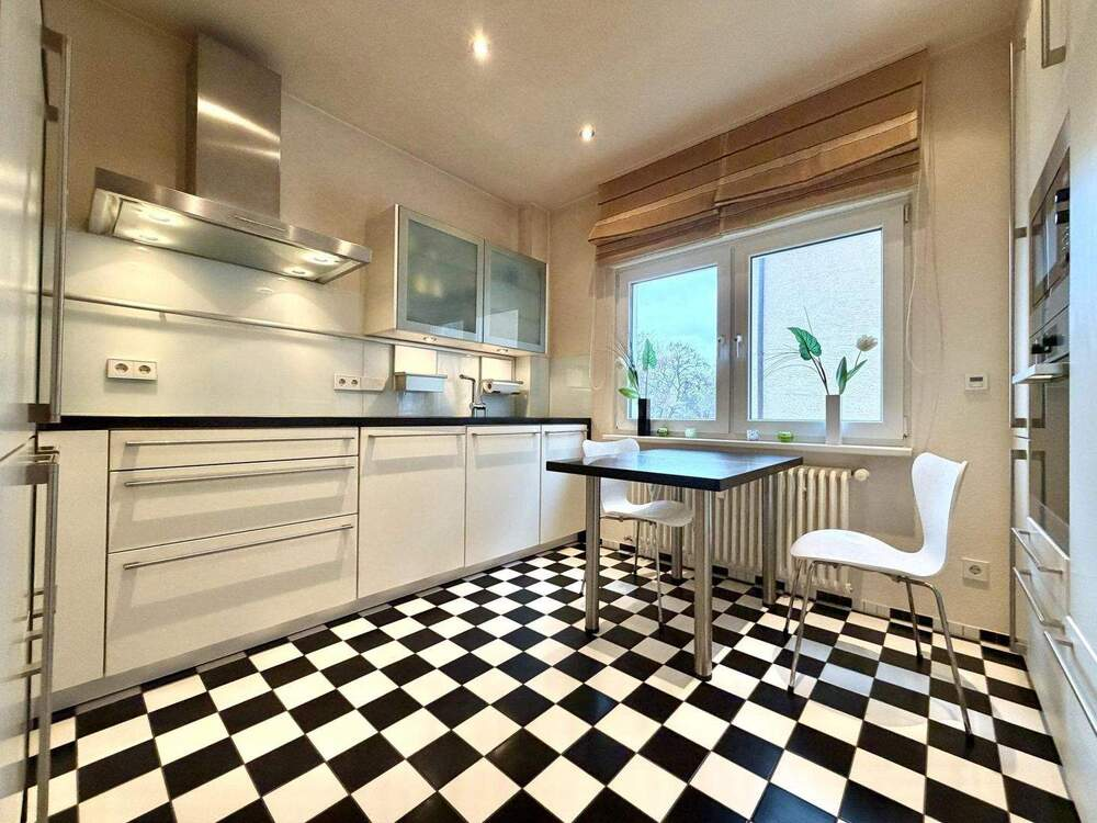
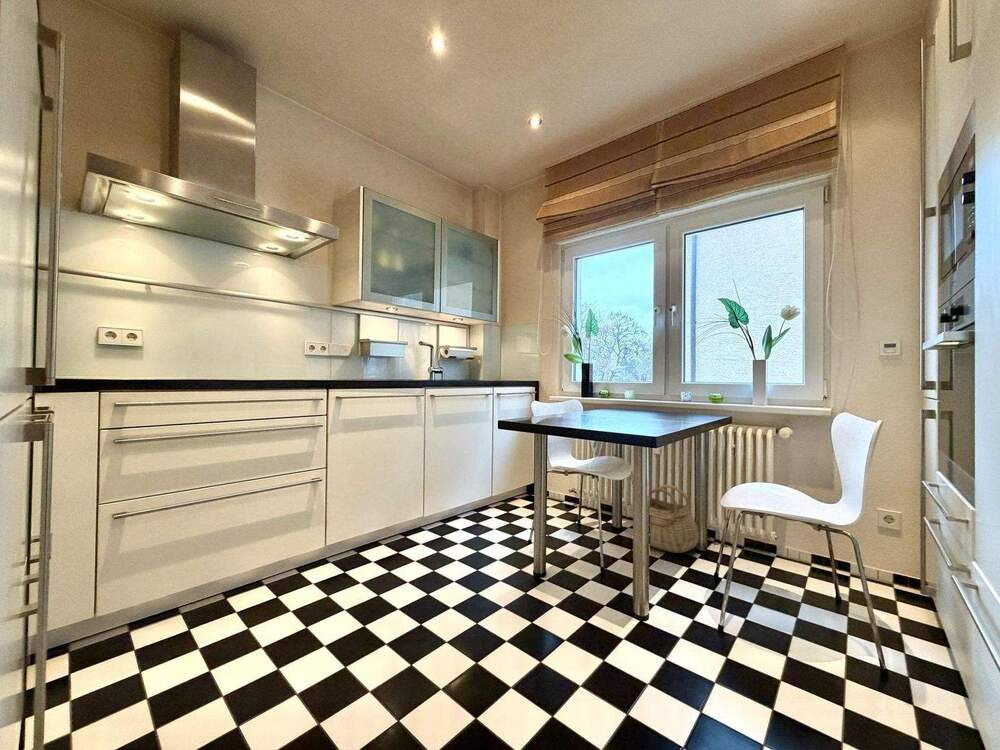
+ basket [649,484,700,554]
